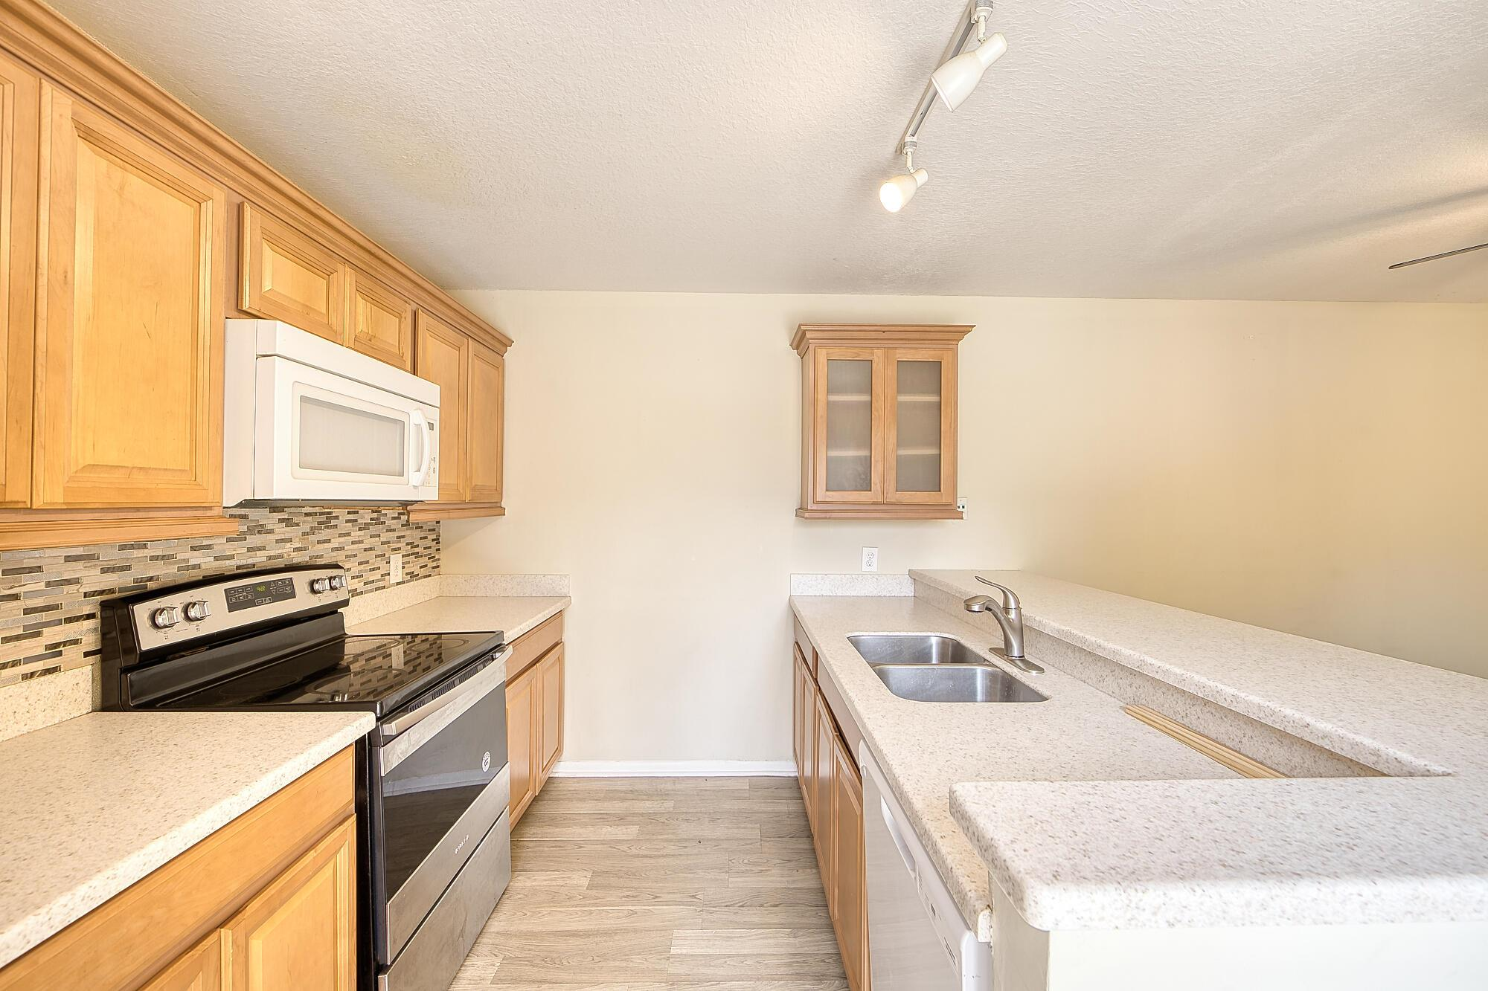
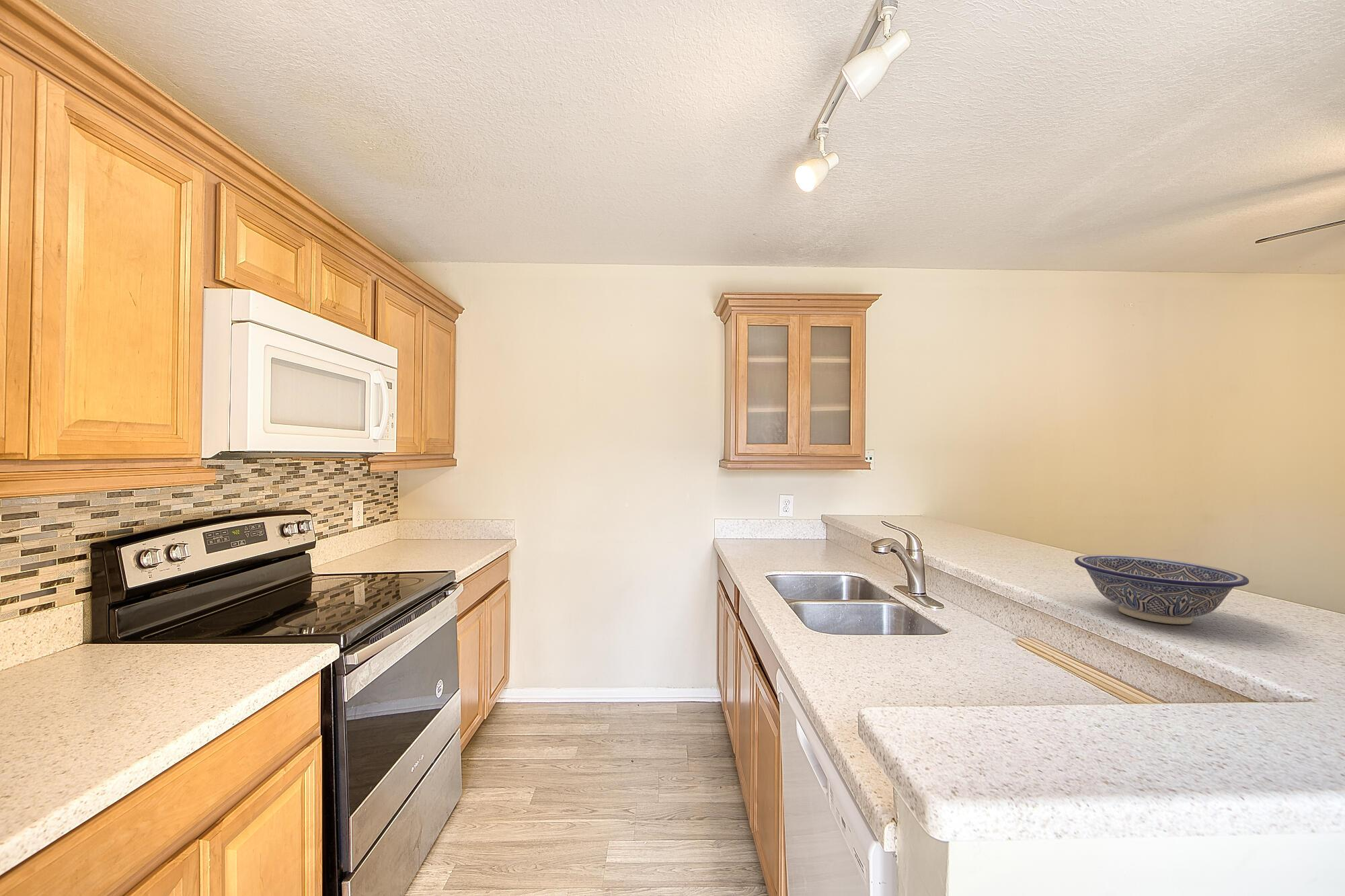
+ decorative bowl [1074,555,1250,625]
